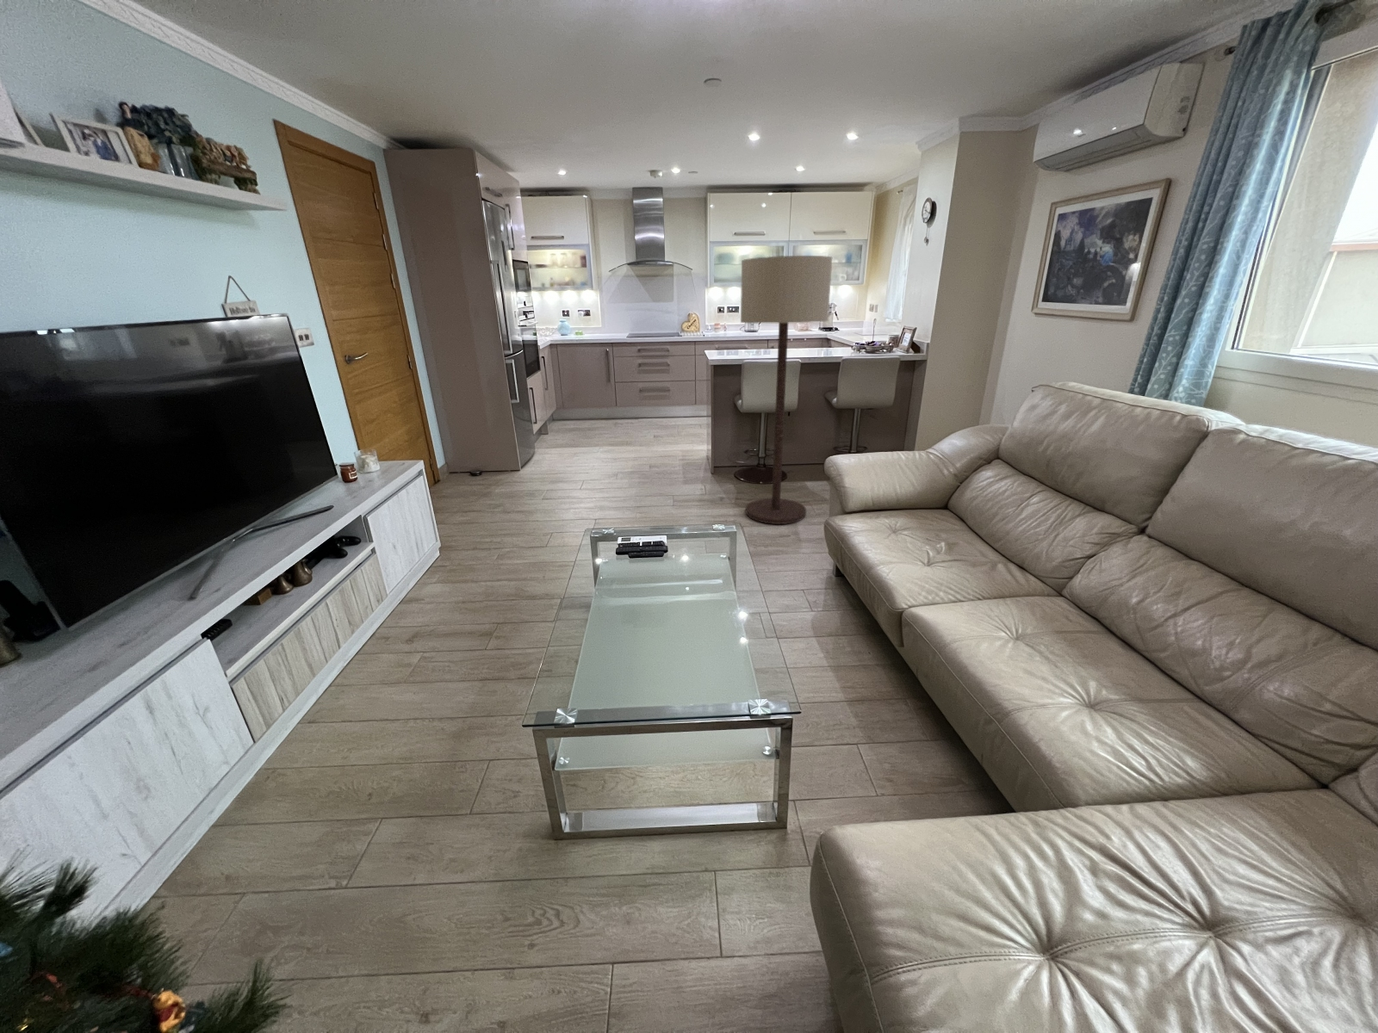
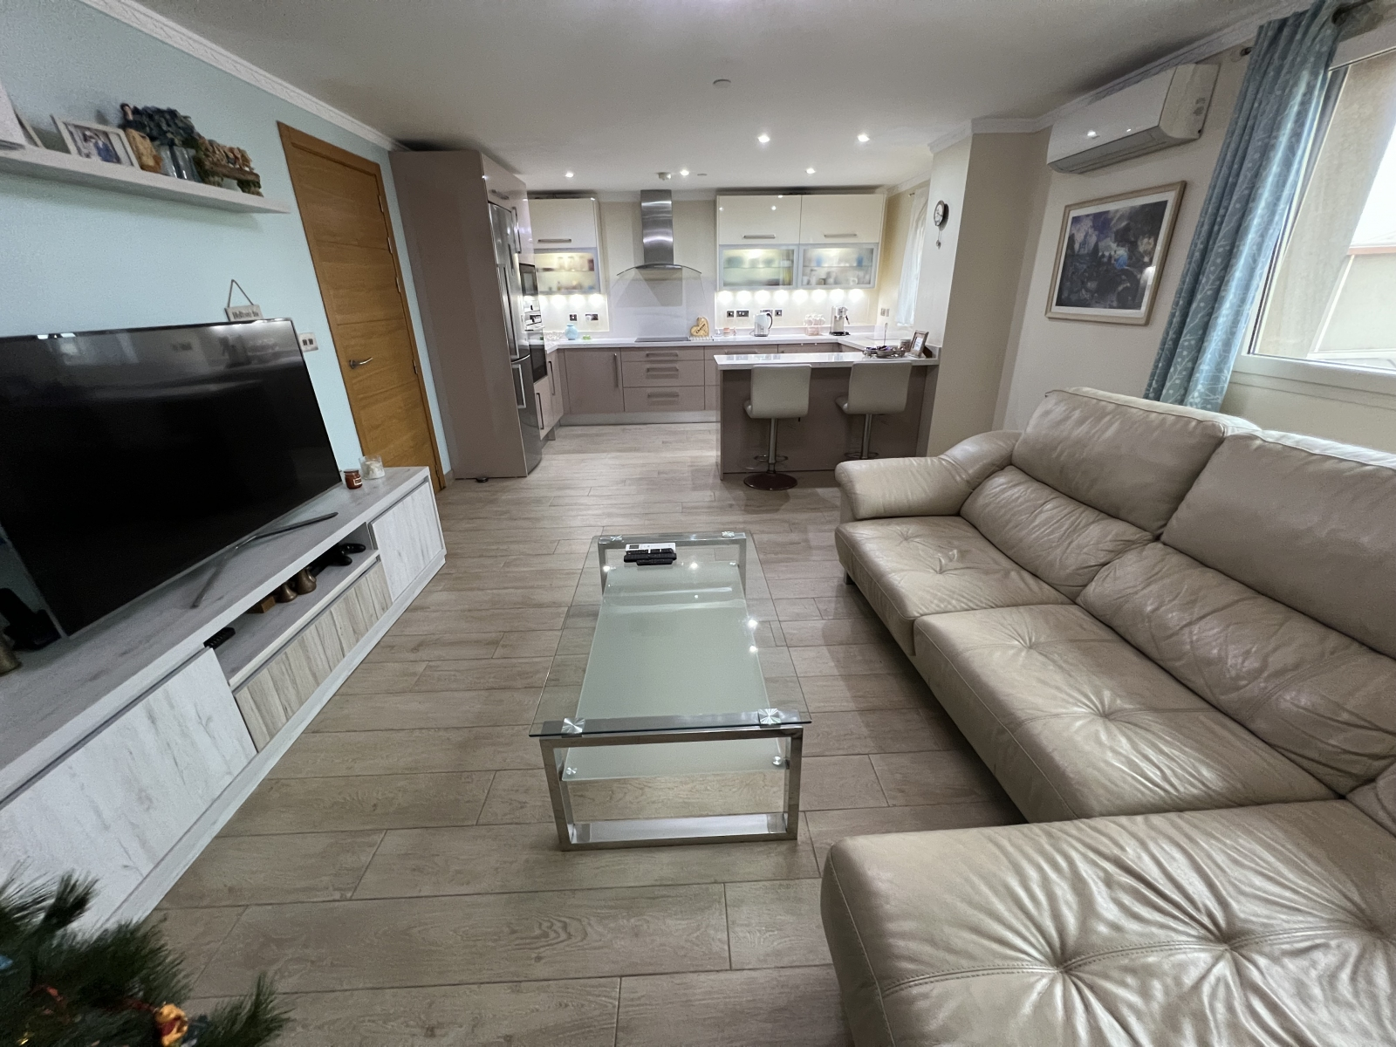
- floor lamp [740,255,833,525]
